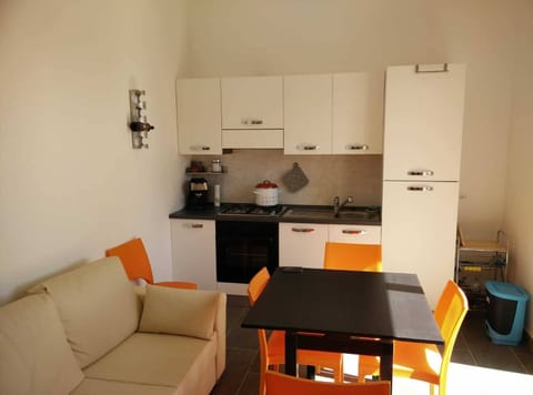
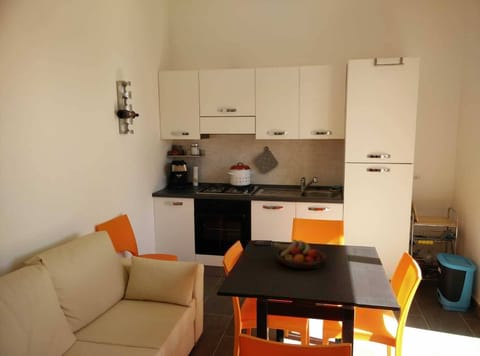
+ fruit bowl [272,239,327,270]
